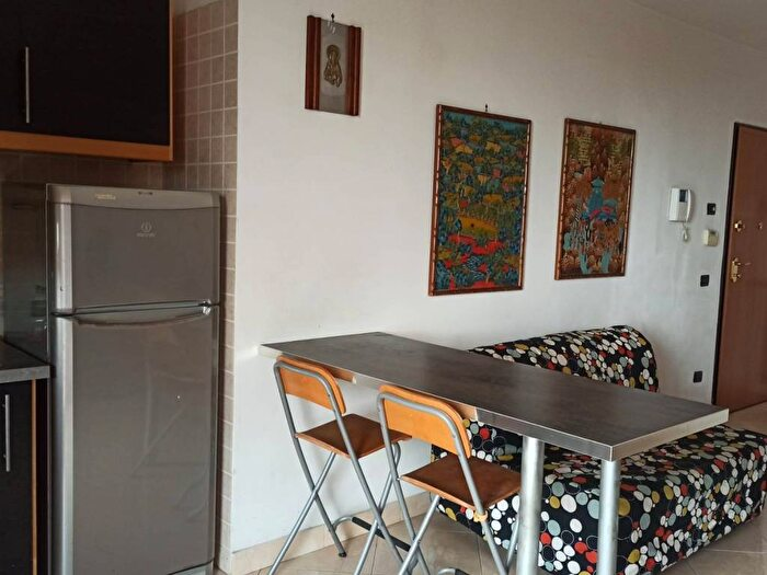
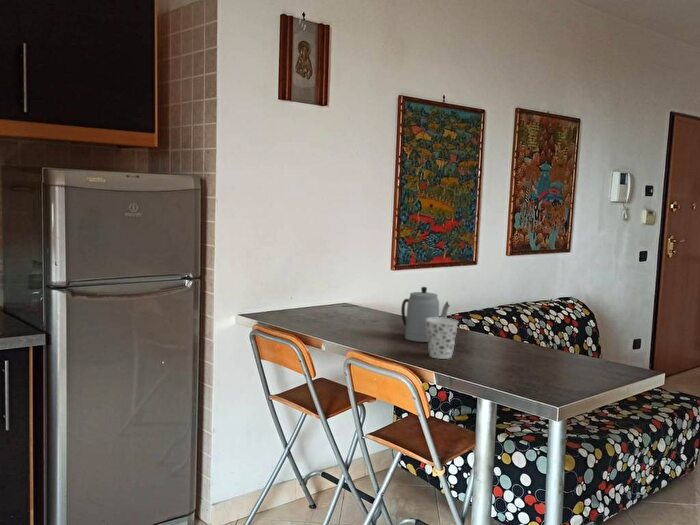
+ teapot [400,286,451,343]
+ cup [426,317,460,360]
